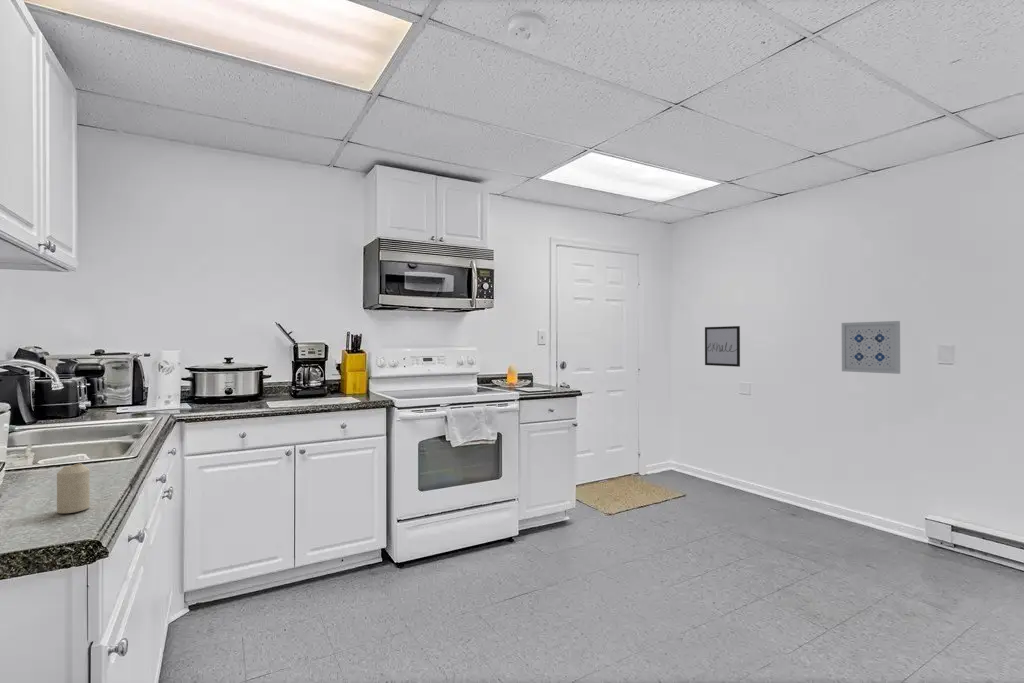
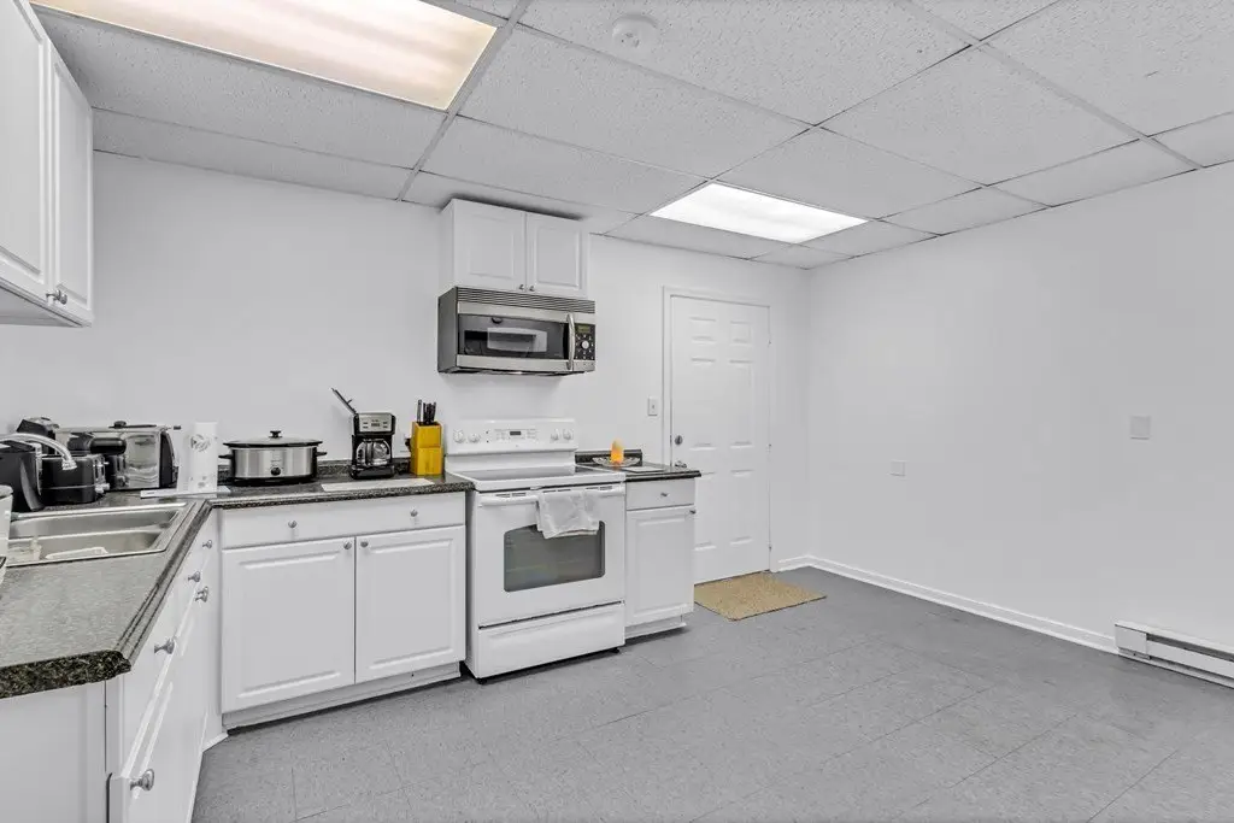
- wall art [704,325,741,368]
- candle [56,462,91,514]
- wall art [841,320,901,375]
